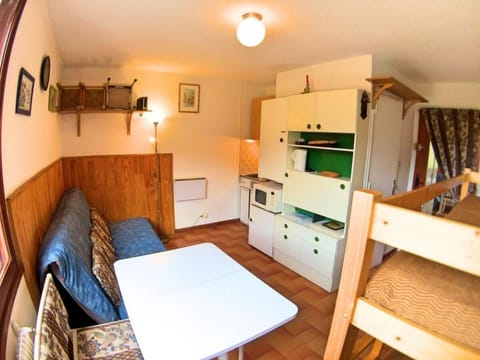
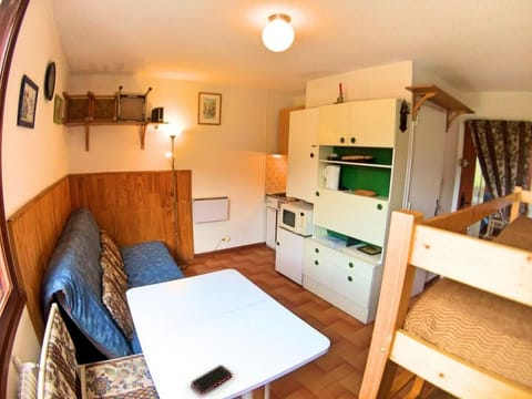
+ cell phone [191,364,234,396]
